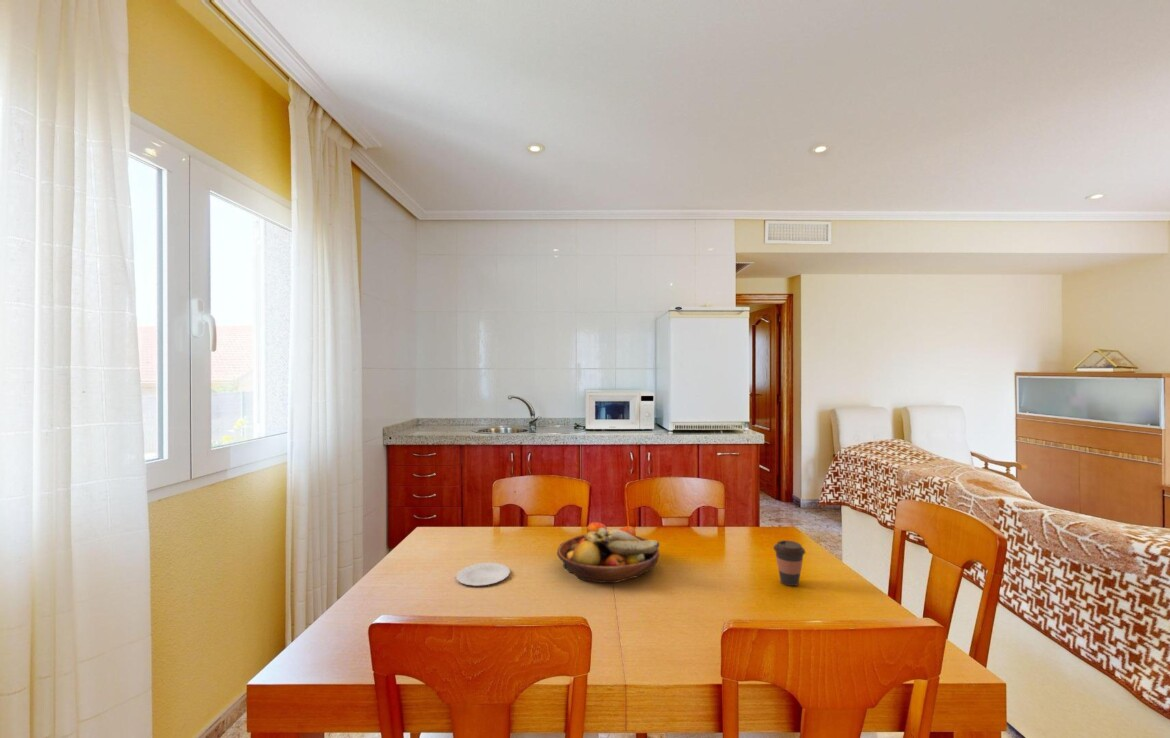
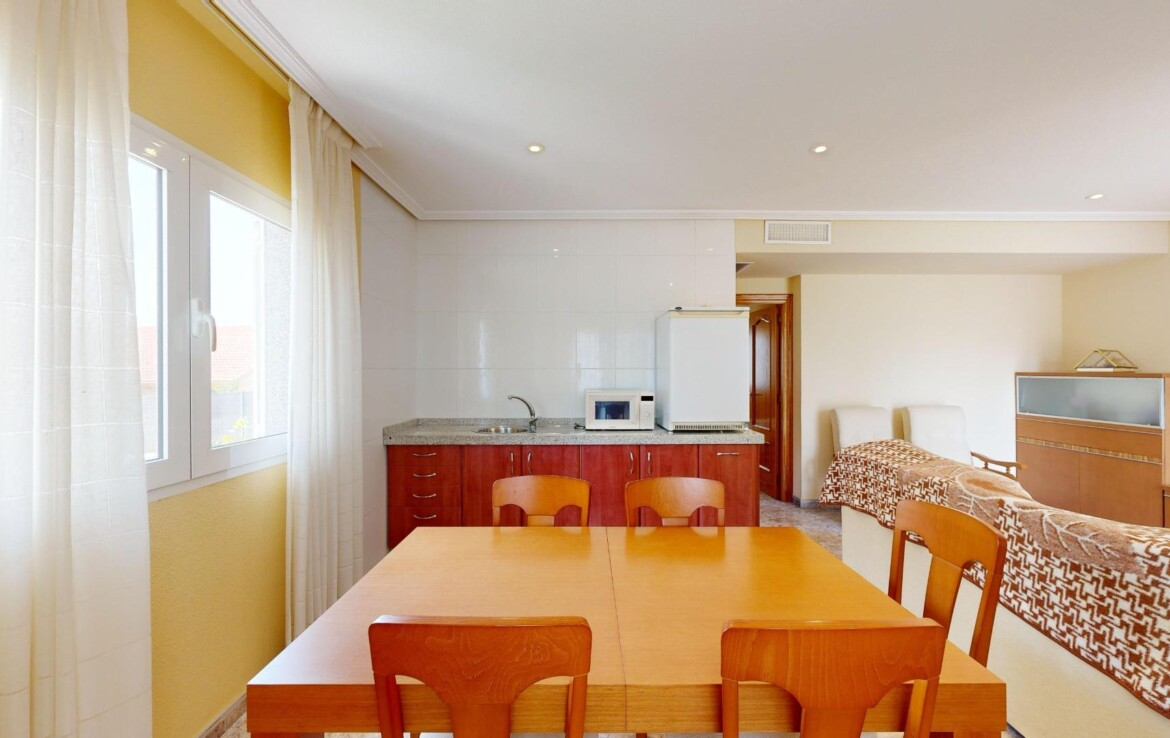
- fruit bowl [556,521,661,584]
- plate [455,562,511,587]
- coffee cup [772,539,806,587]
